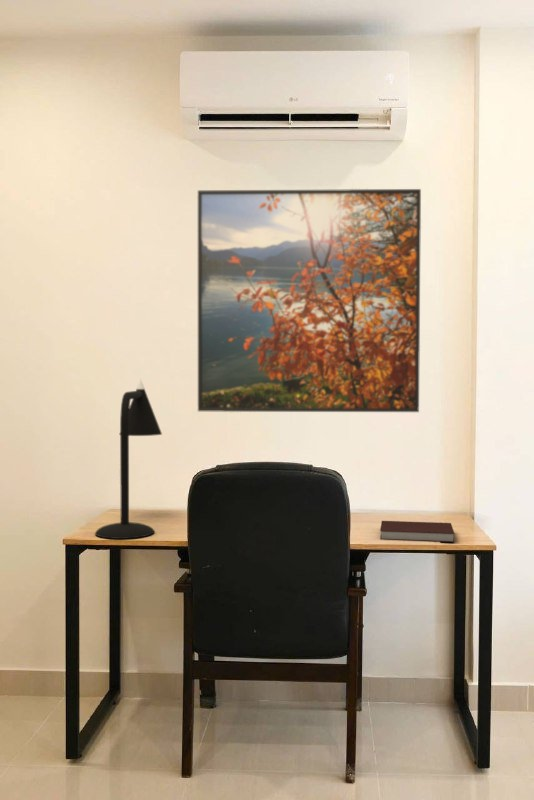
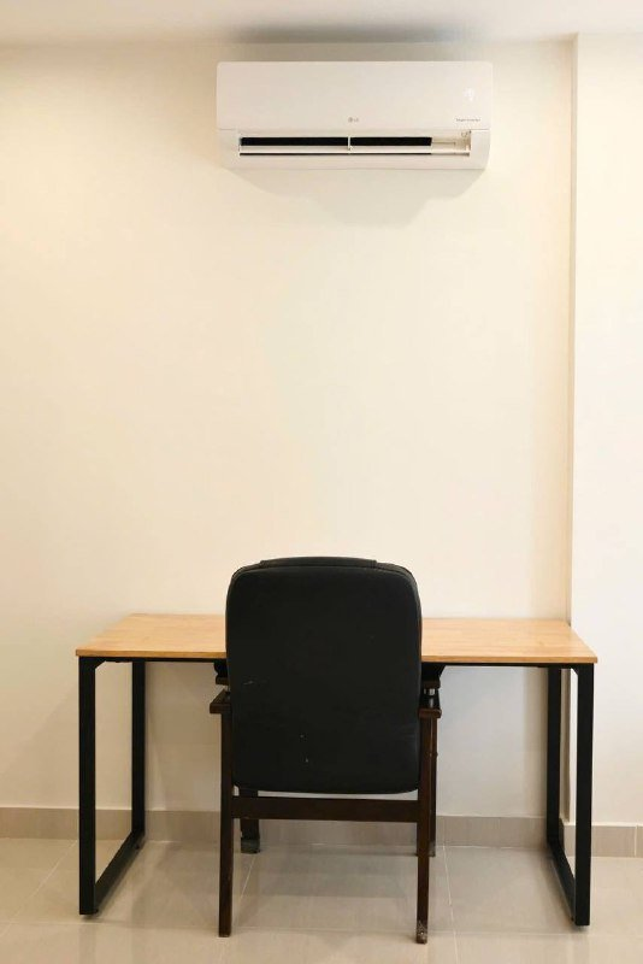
- notebook [379,520,455,543]
- desk lamp [94,378,163,540]
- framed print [197,188,422,413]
